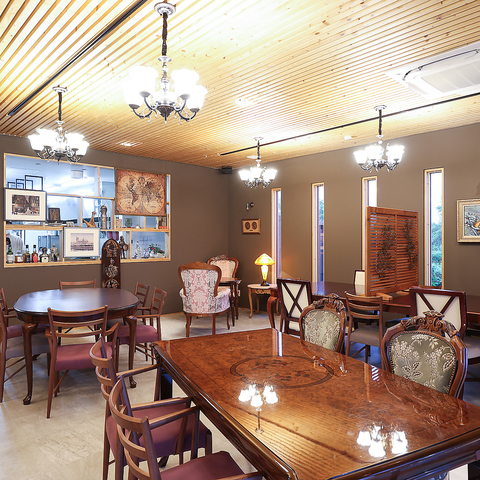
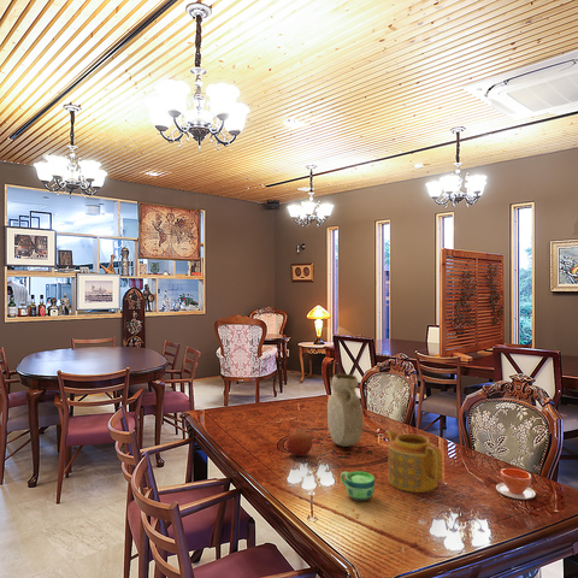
+ teapot [384,429,443,494]
+ fruit [285,429,313,458]
+ vase [326,373,365,448]
+ teacup [495,467,537,500]
+ cup [340,471,376,502]
